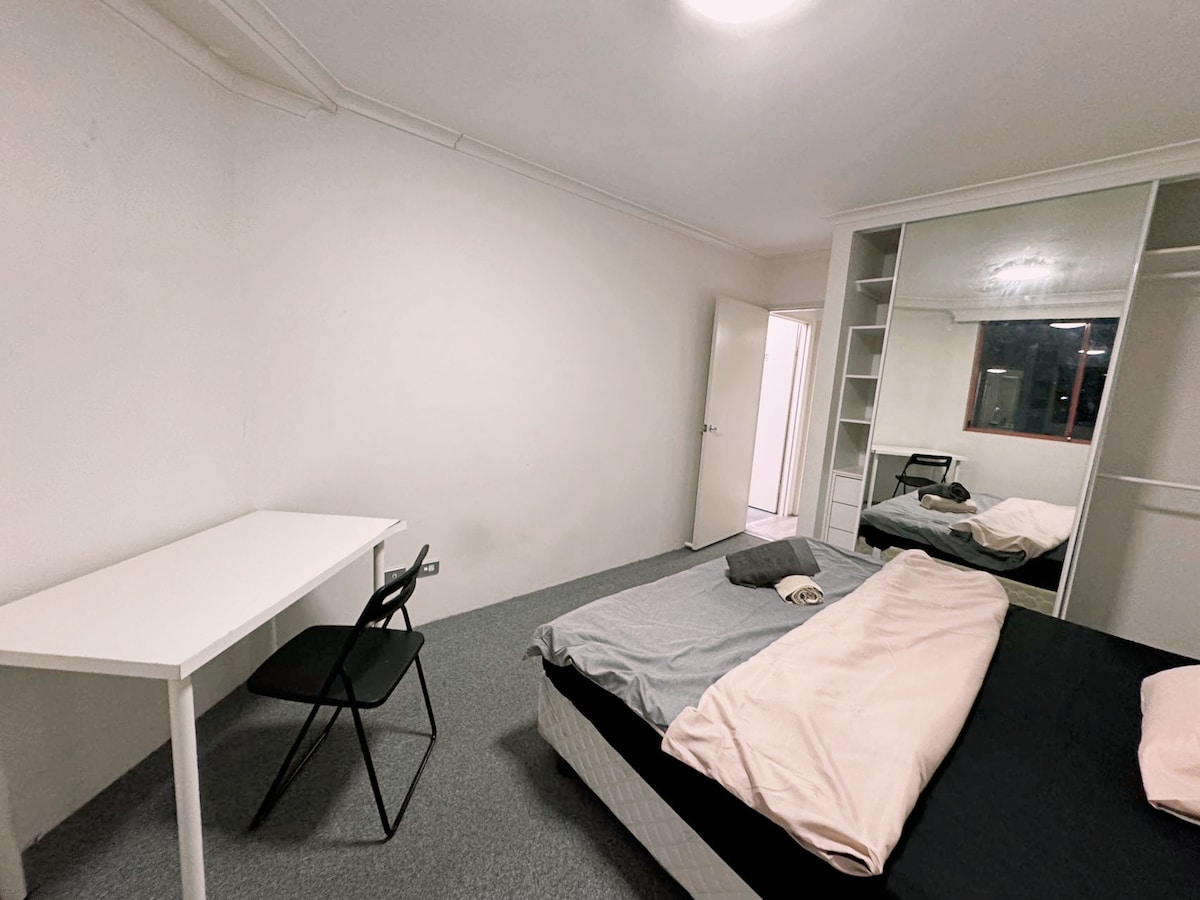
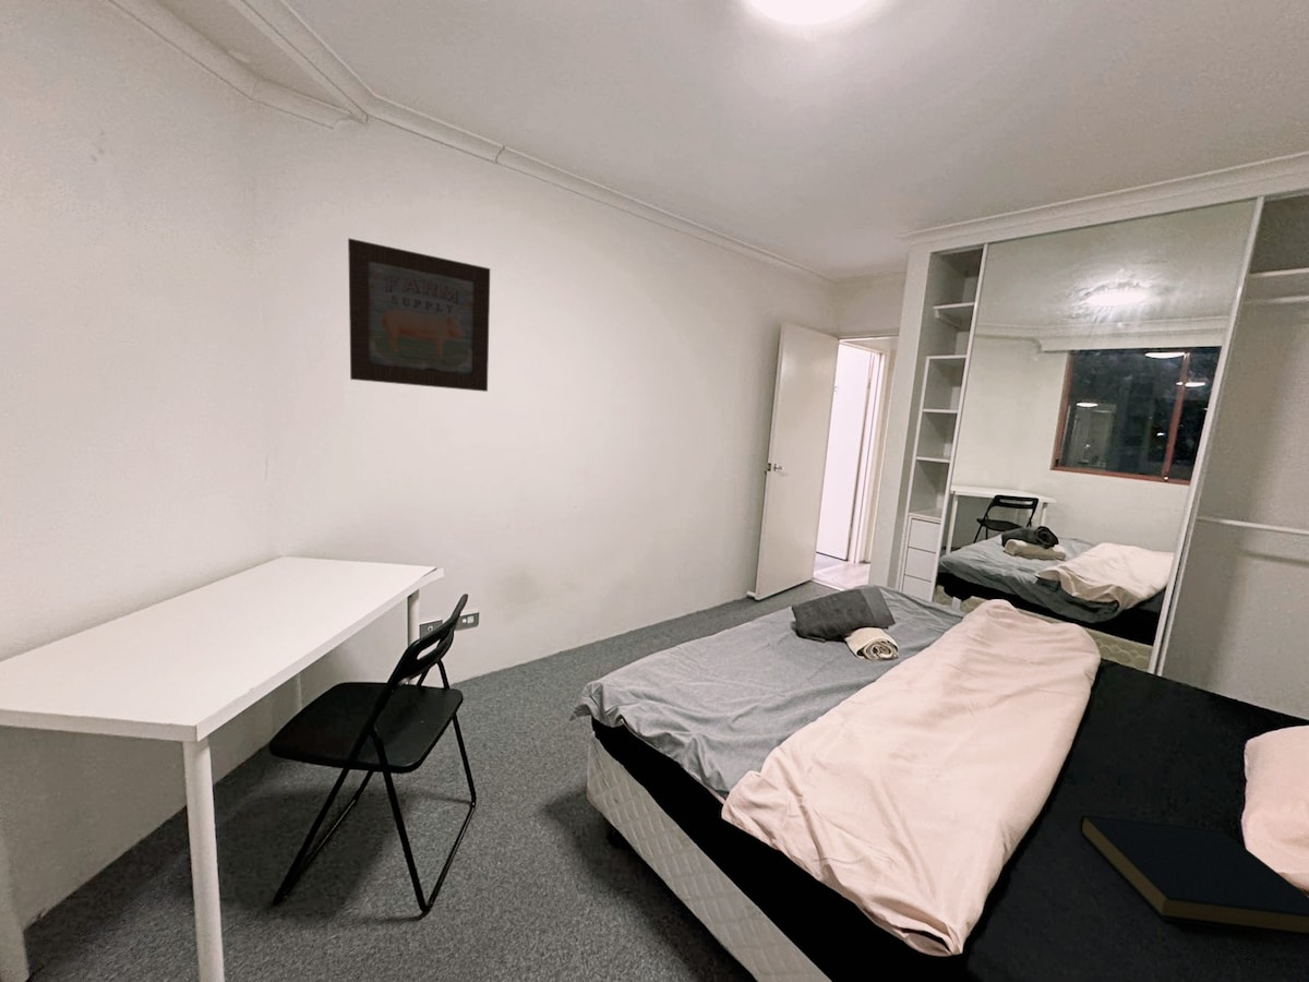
+ wall art [347,237,491,393]
+ hardback book [1078,813,1309,939]
